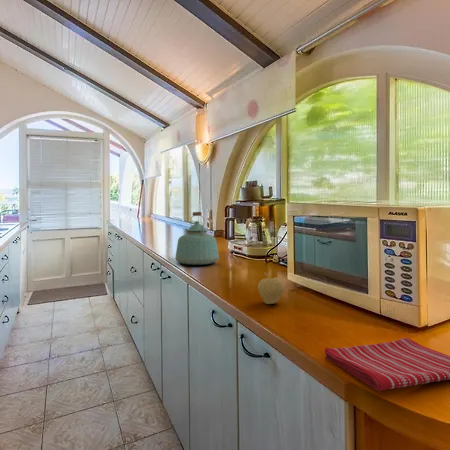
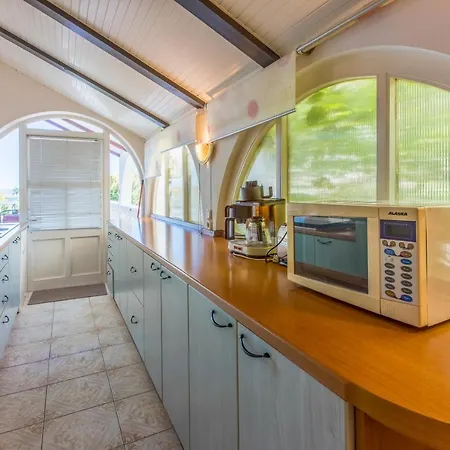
- kettle [174,211,220,266]
- fruit [257,271,285,305]
- dish towel [324,337,450,392]
